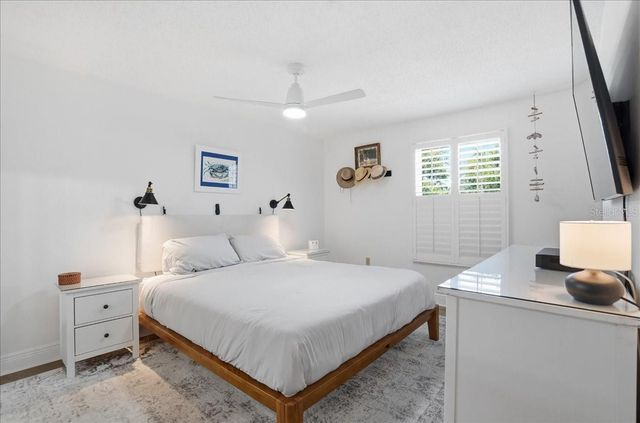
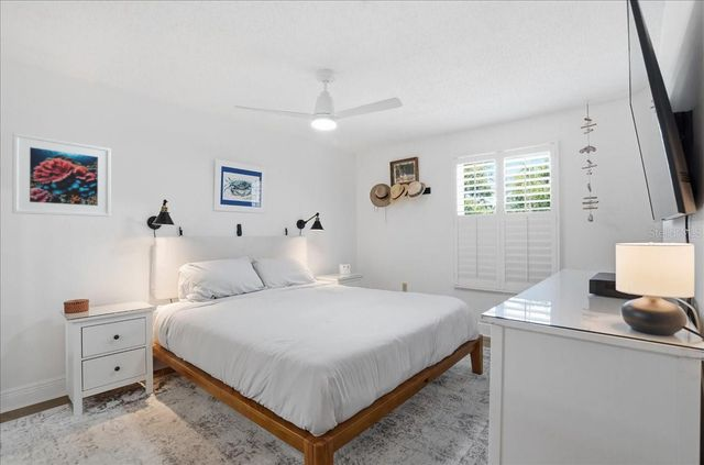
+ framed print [11,132,112,218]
